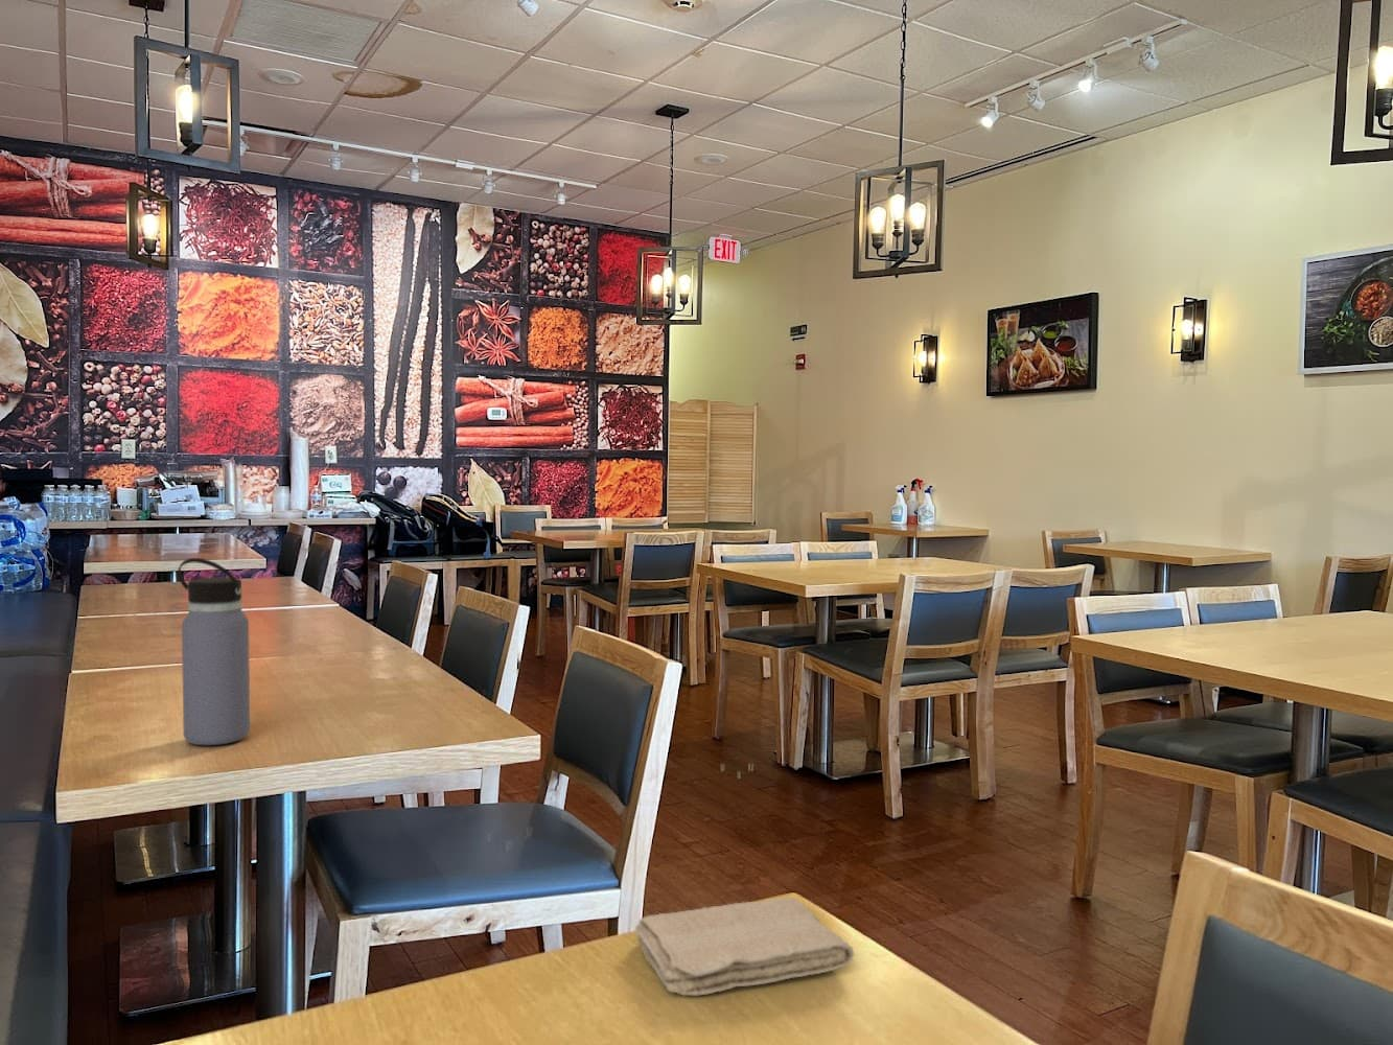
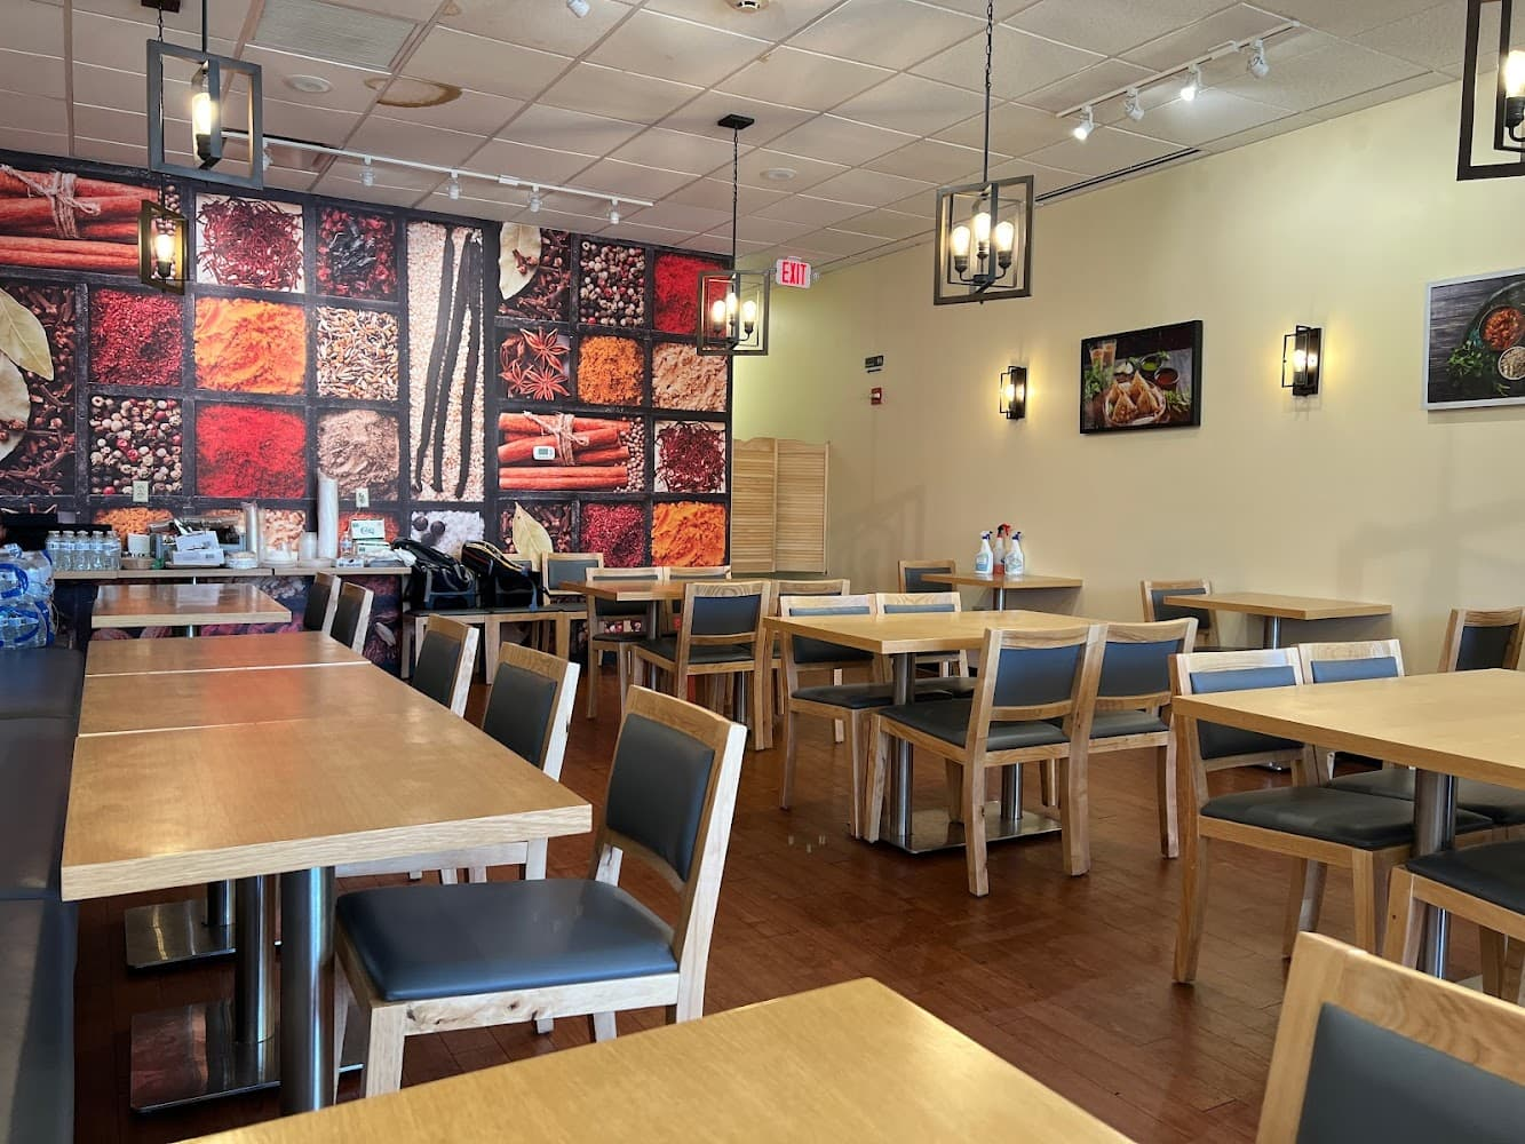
- washcloth [633,897,856,997]
- water bottle [177,557,250,746]
